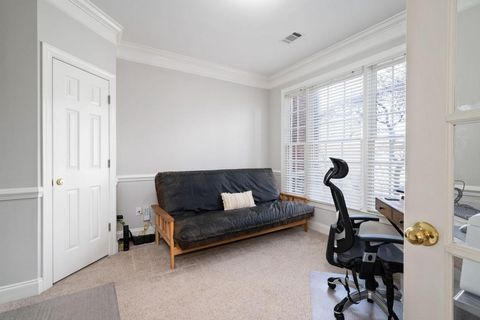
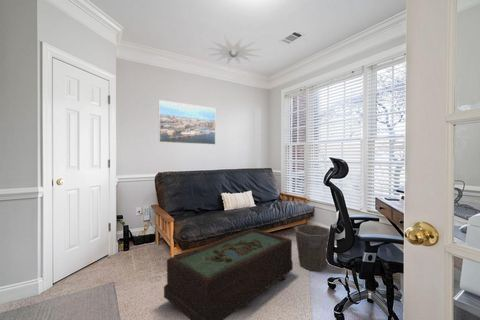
+ waste bin [294,224,330,272]
+ coffee table [163,227,294,320]
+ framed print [158,99,217,146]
+ ceiling light [205,36,261,65]
